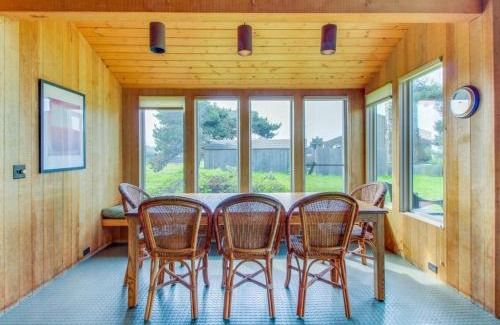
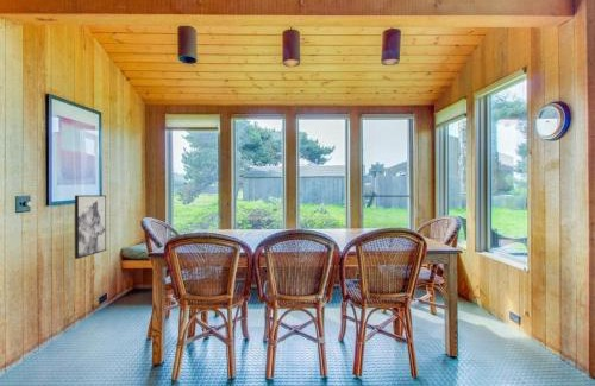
+ wall art [74,194,107,260]
